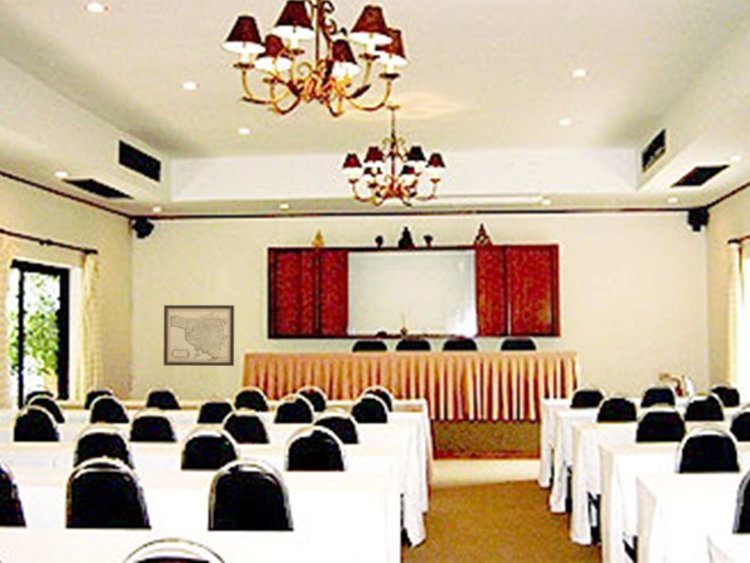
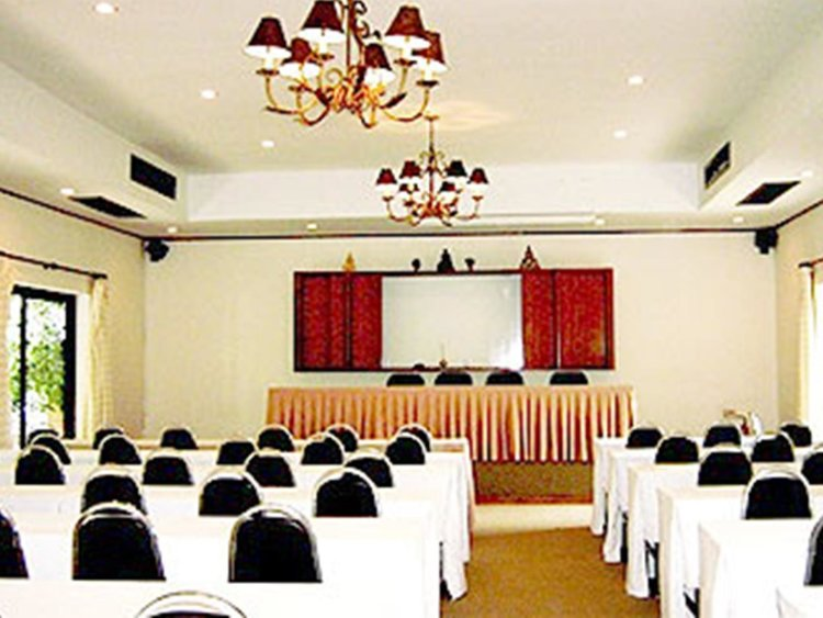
- wall art [163,304,235,367]
